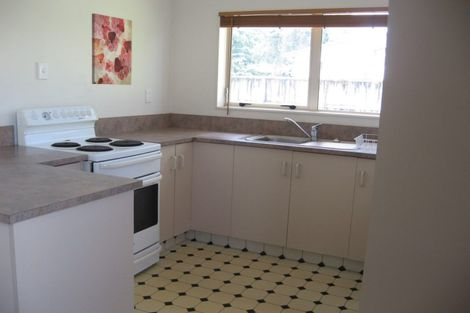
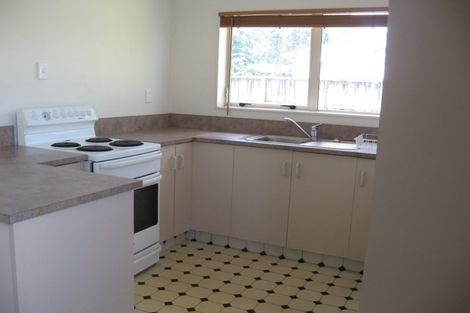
- wall art [91,13,133,86]
